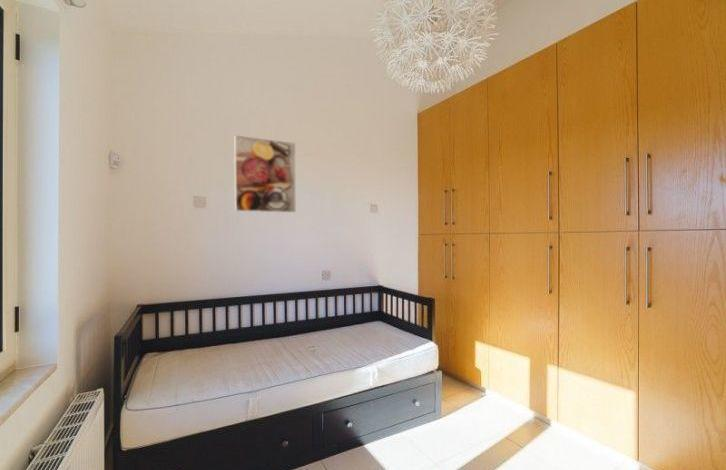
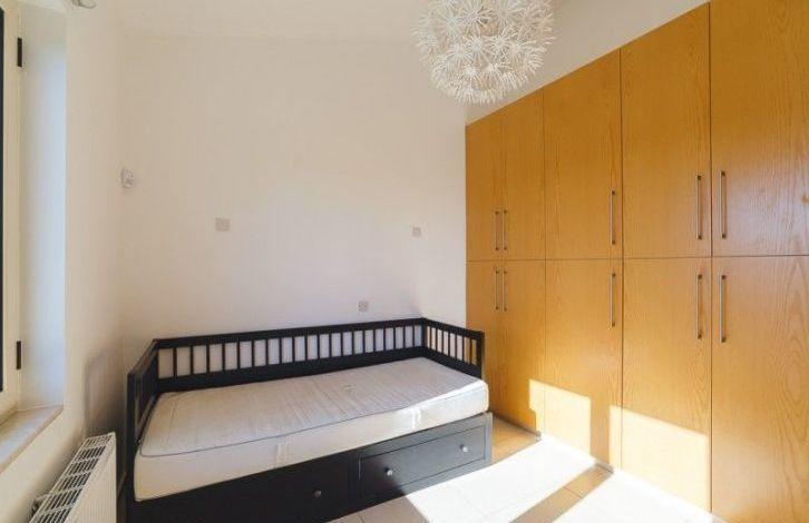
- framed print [234,134,297,213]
